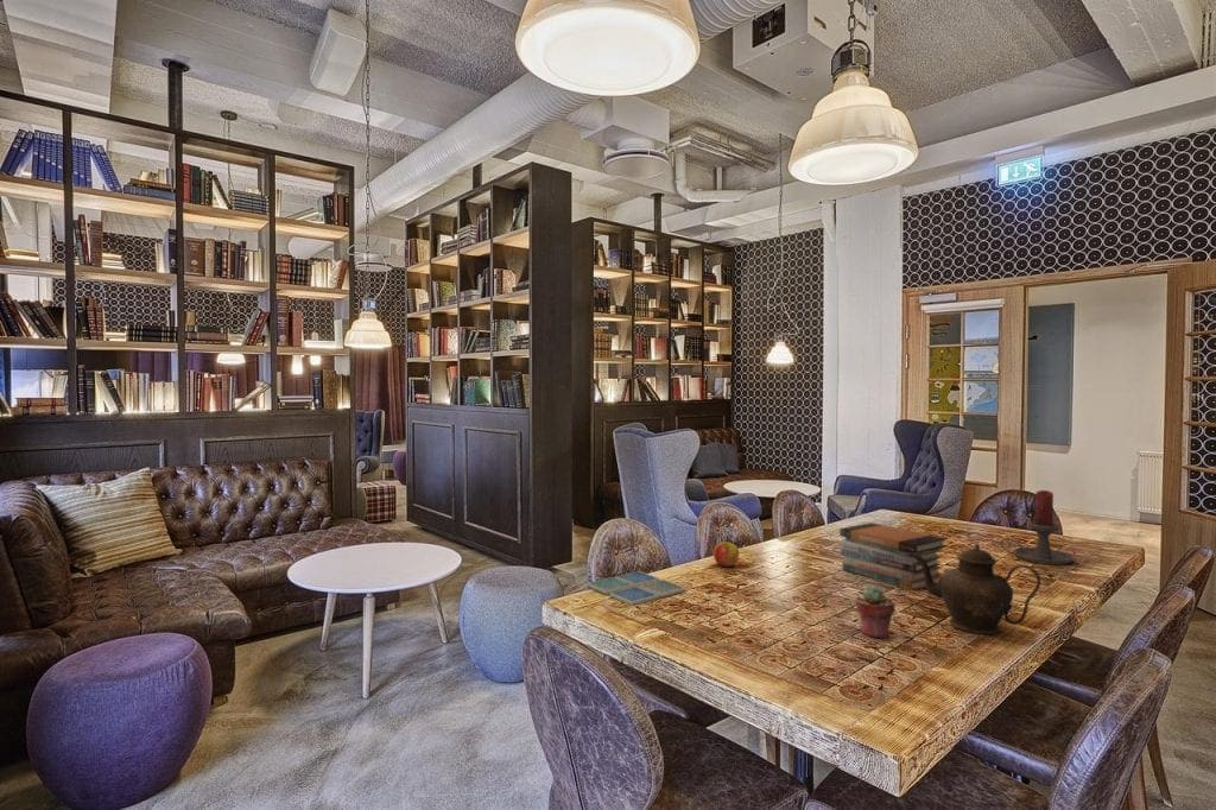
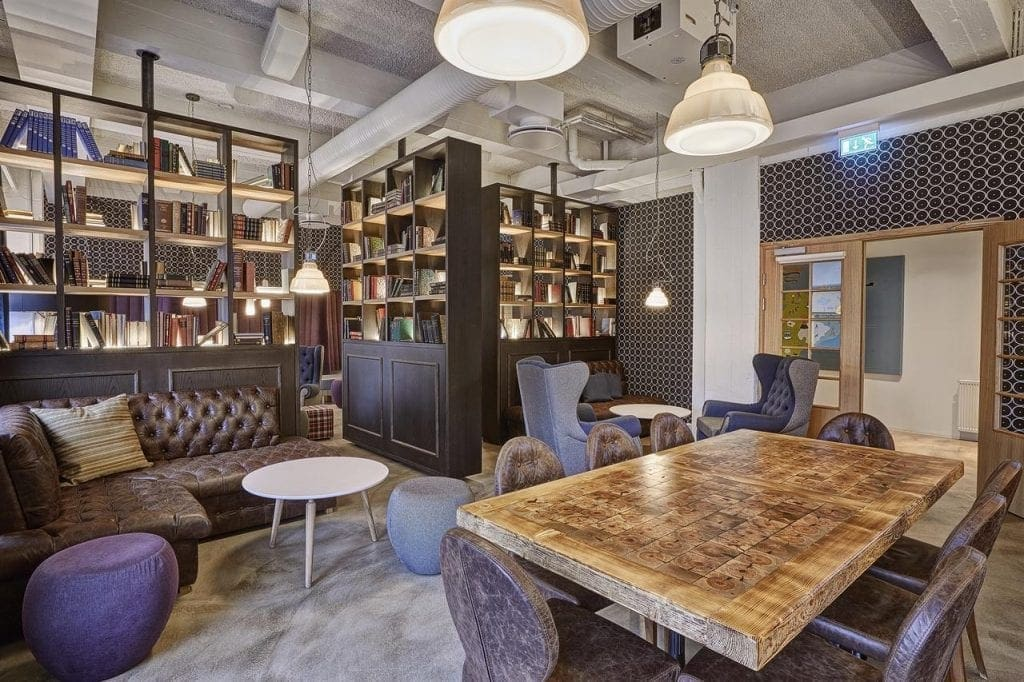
- teapot [906,543,1041,635]
- potted succulent [854,584,897,640]
- book stack [838,521,949,591]
- candle holder [999,489,1075,567]
- drink coaster [585,570,688,607]
- apple [712,540,740,568]
